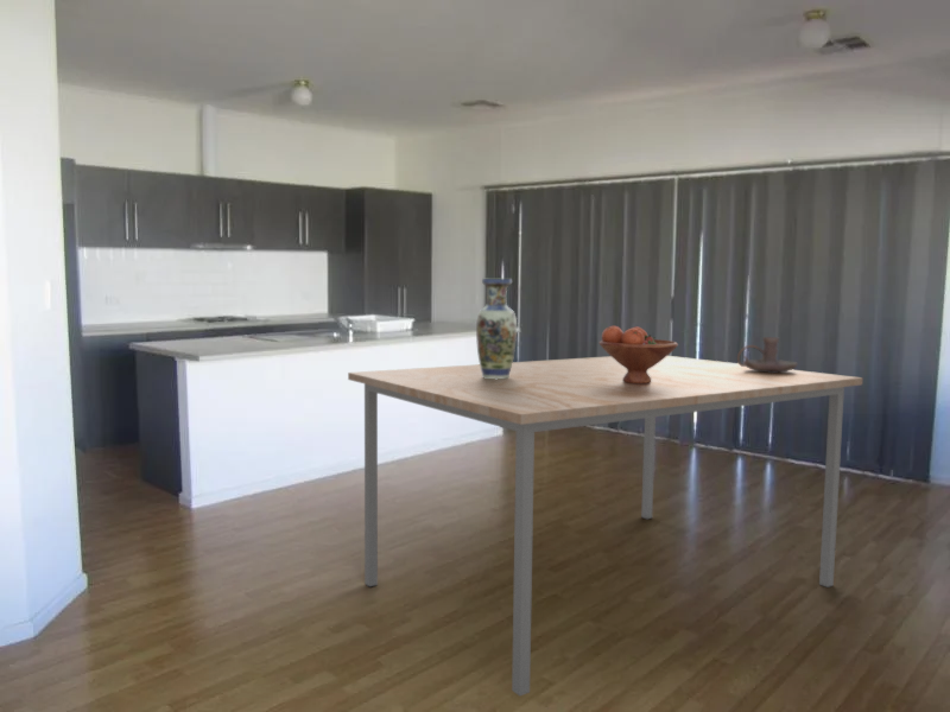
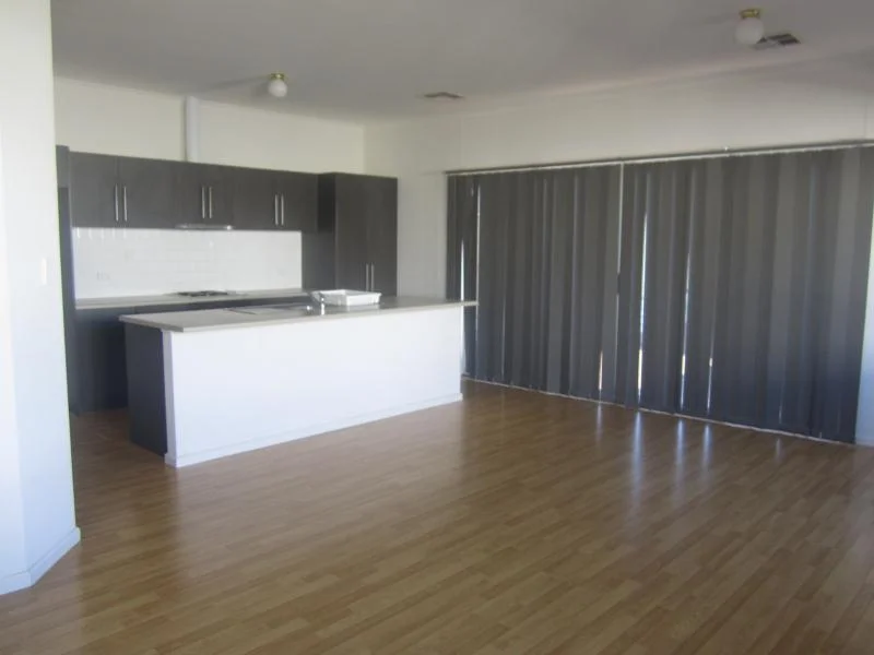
- vase [475,278,518,380]
- candle holder [736,336,798,373]
- fruit bowl [598,325,679,383]
- dining table [347,355,864,697]
